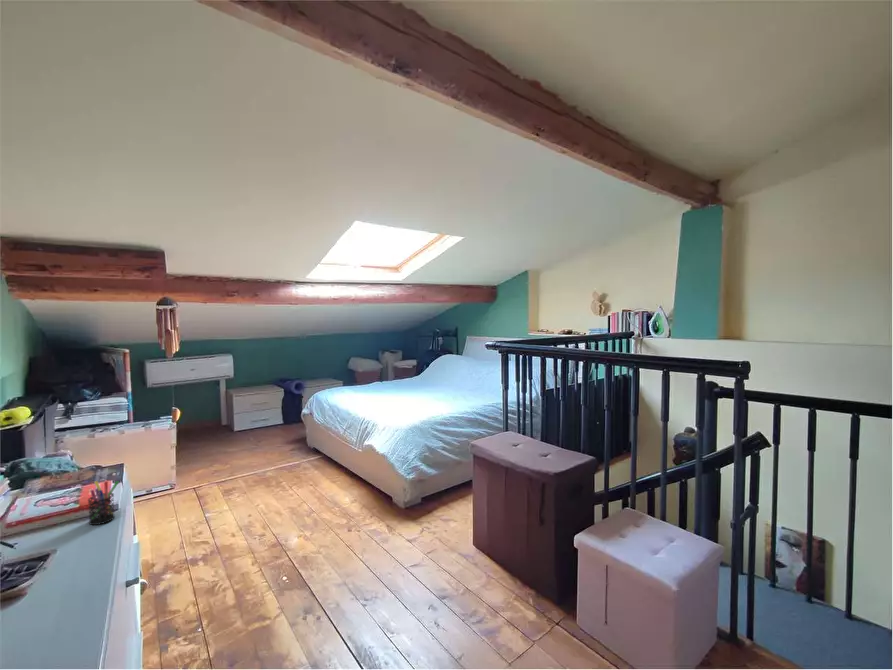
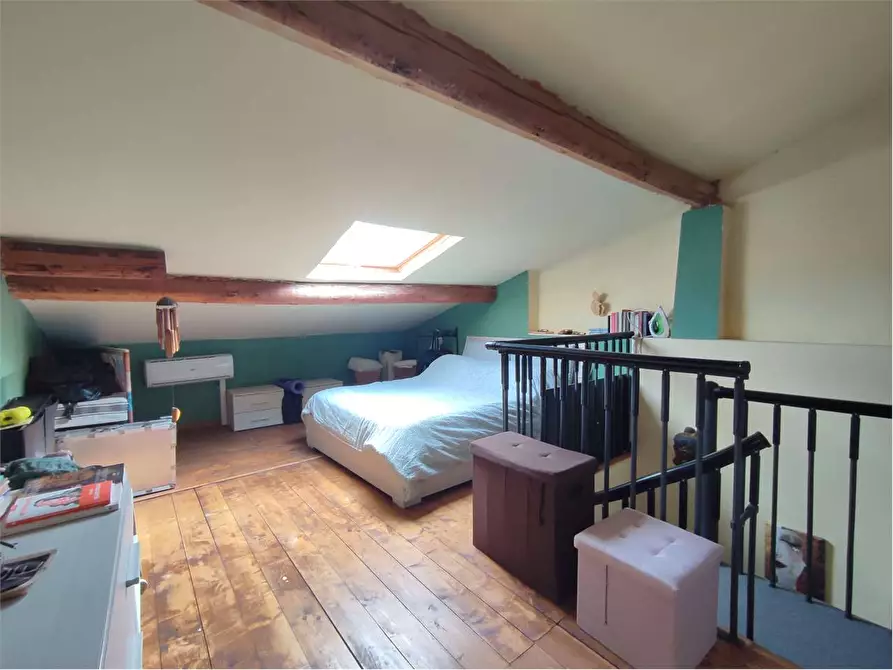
- pen holder [87,480,120,526]
